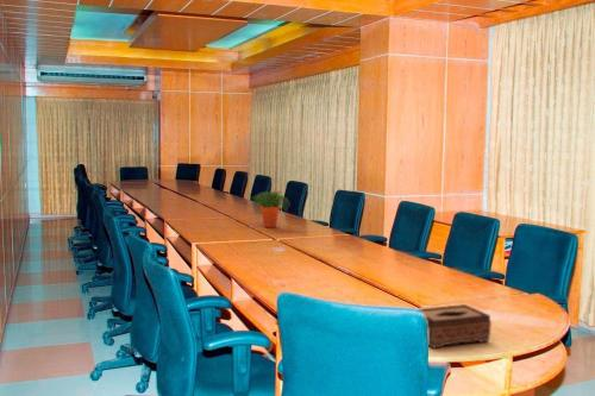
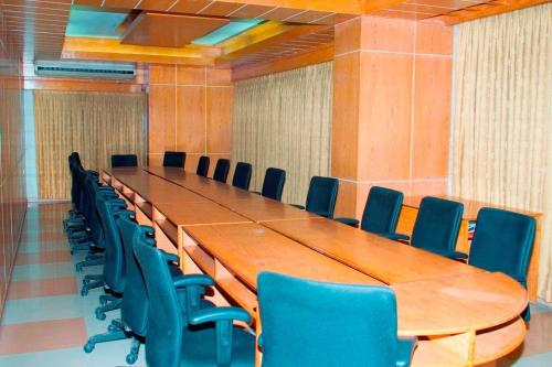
- tissue box [416,303,493,350]
- potted plant [250,190,292,228]
